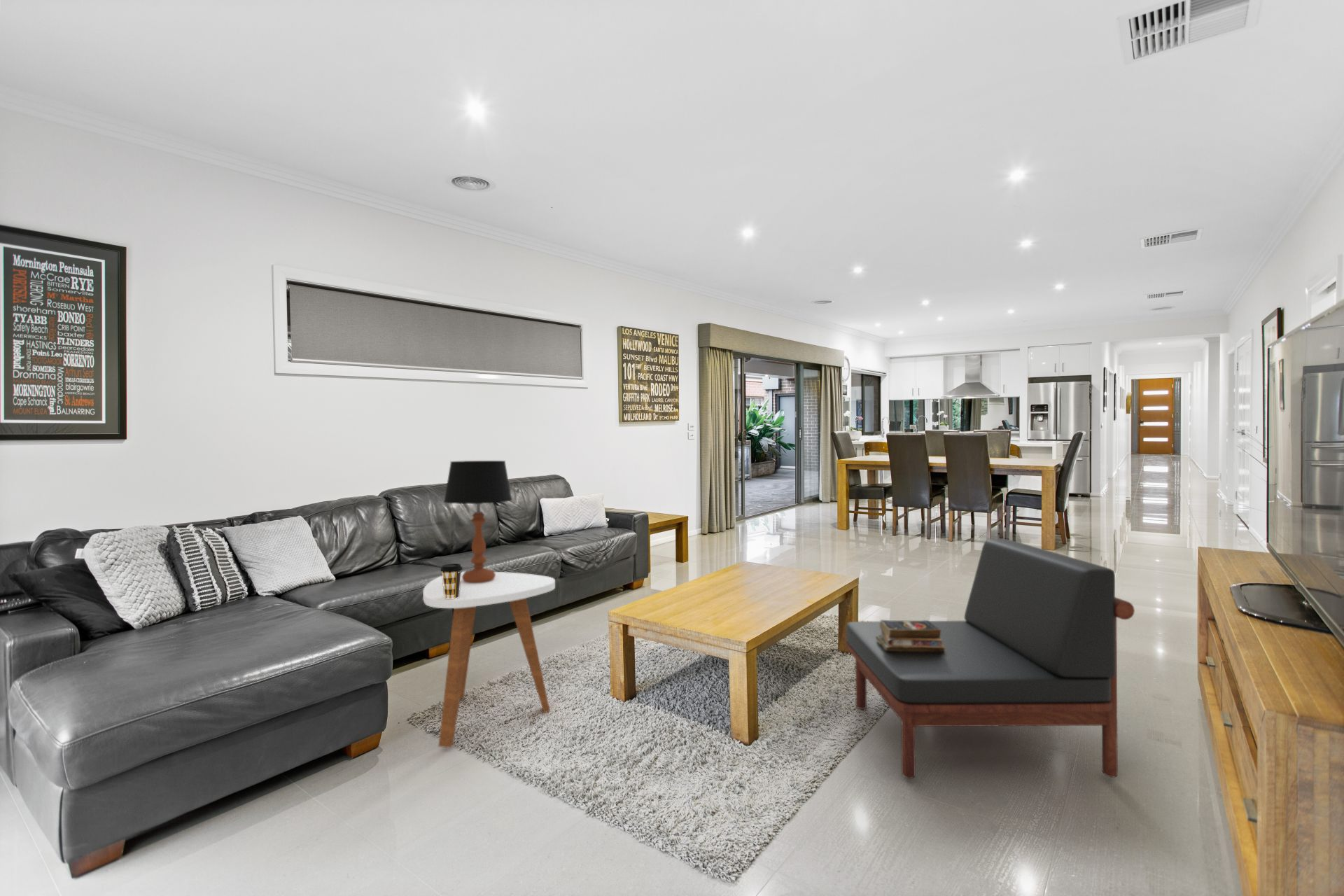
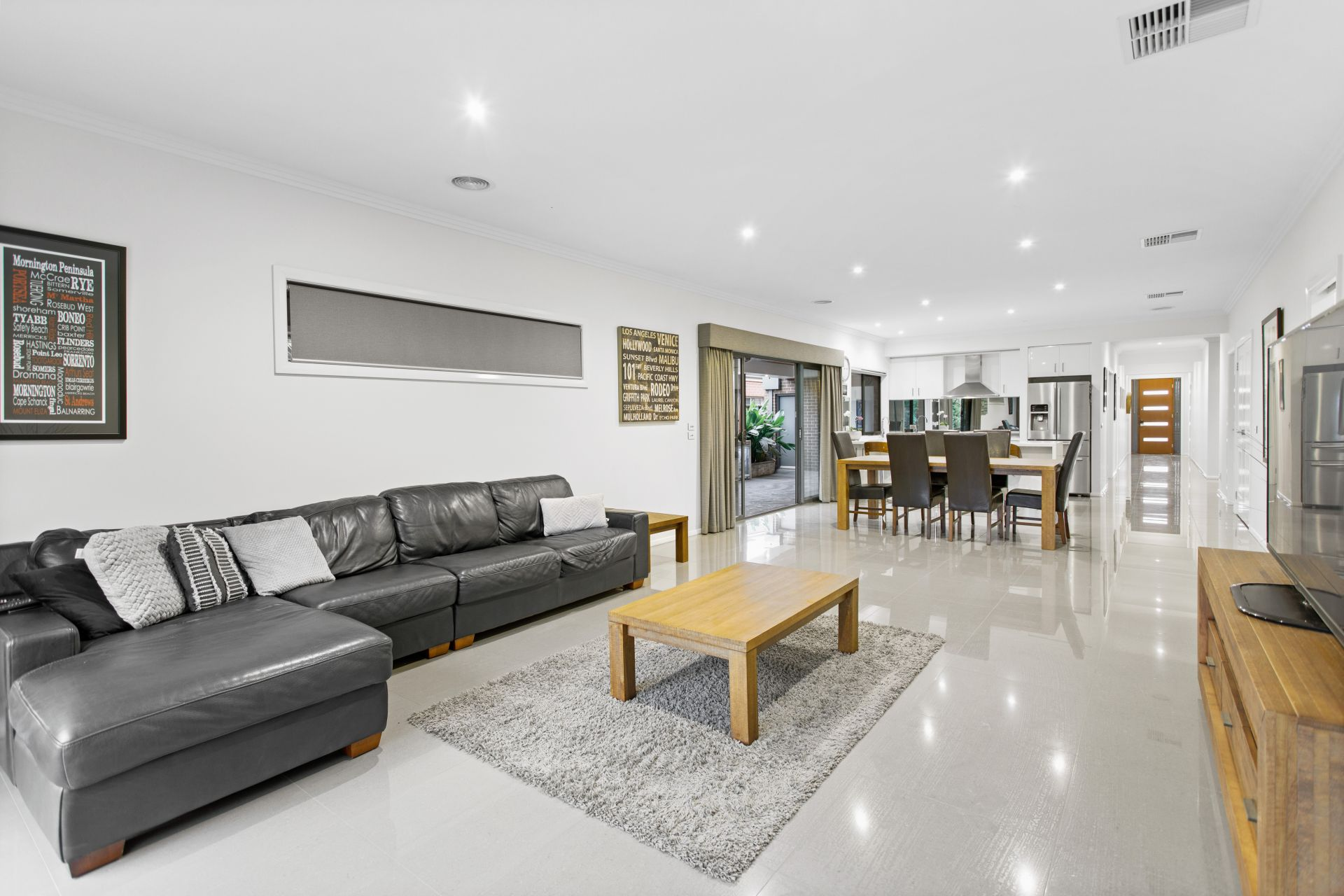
- armchair [845,538,1135,779]
- side table [422,571,556,749]
- books [876,619,945,652]
- coffee cup [440,563,463,599]
- table lamp [443,460,513,583]
